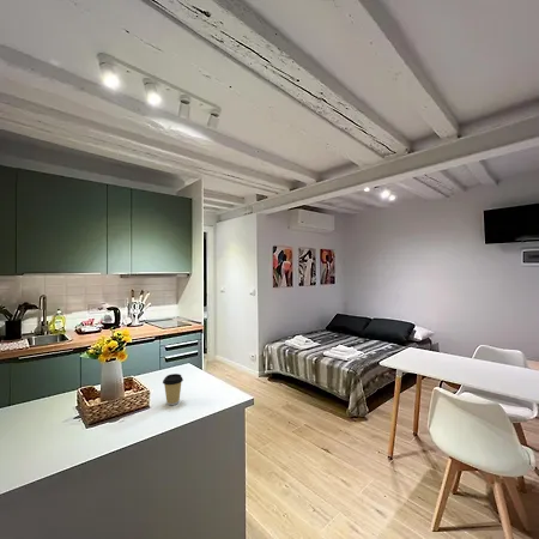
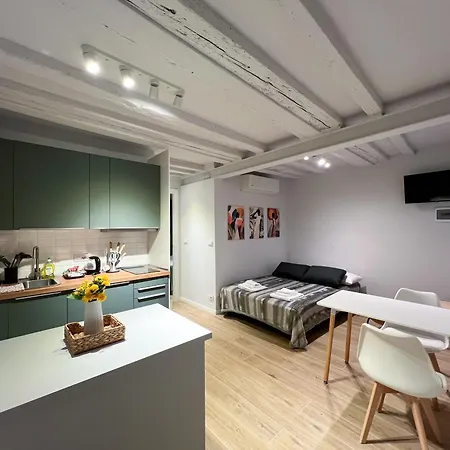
- coffee cup [162,373,184,406]
